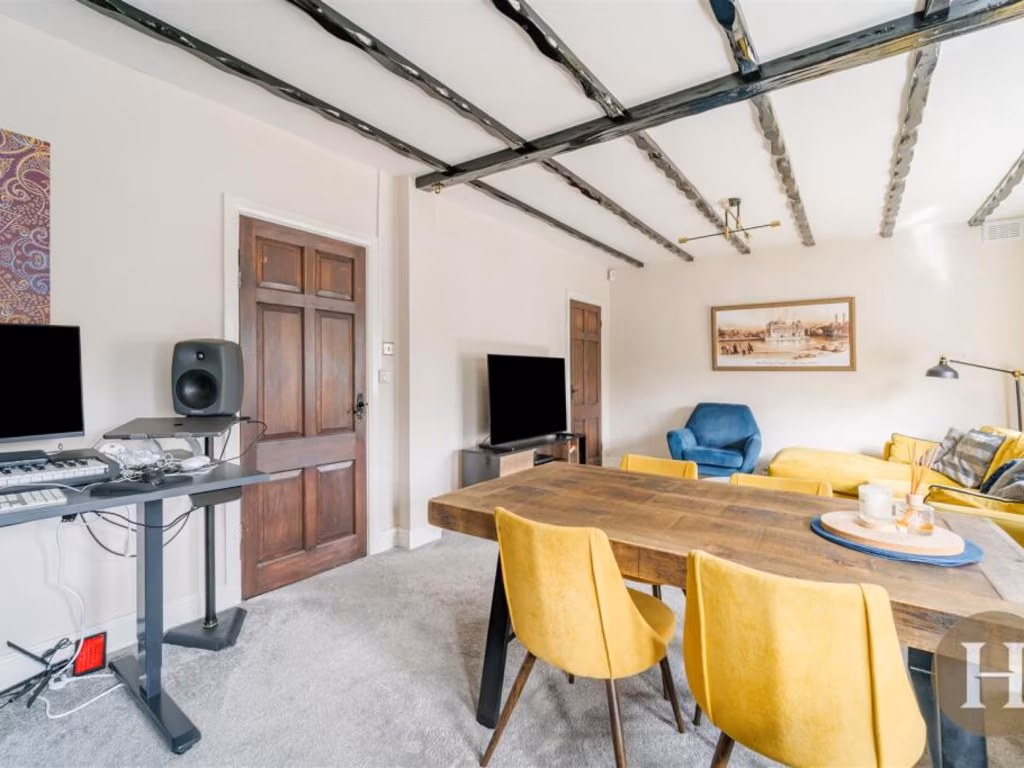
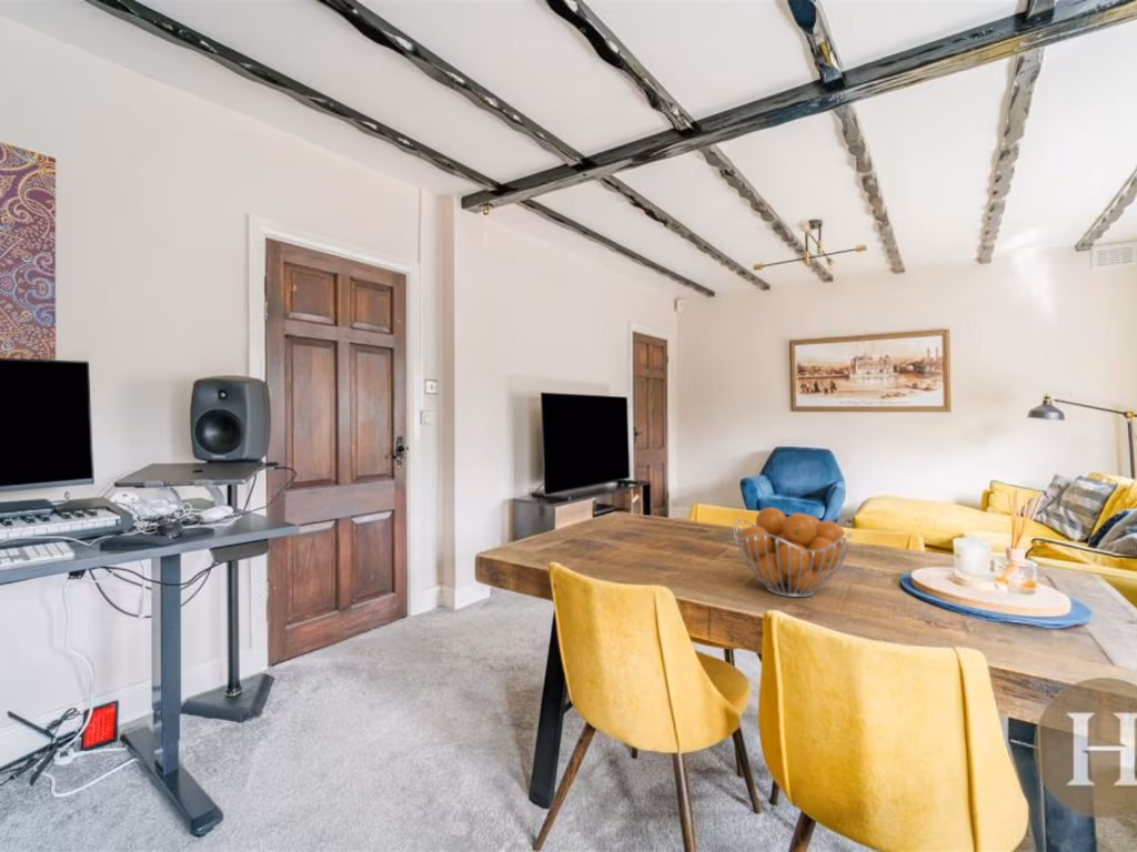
+ fruit basket [733,506,853,598]
